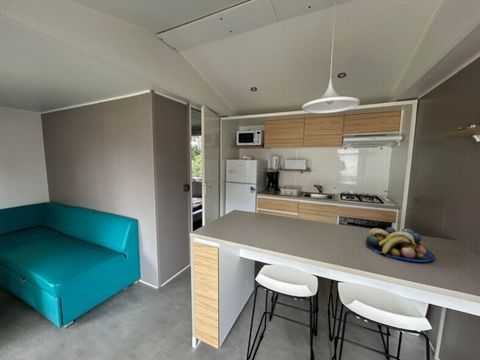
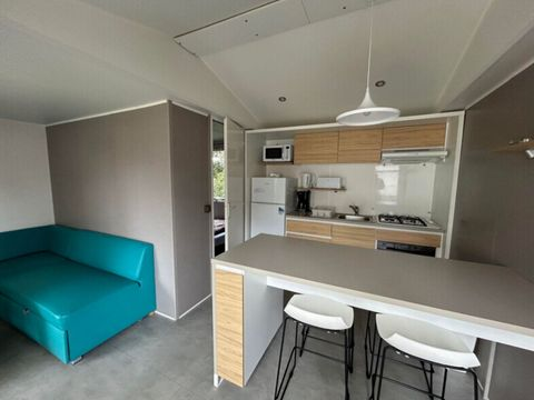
- fruit bowl [365,226,436,263]
